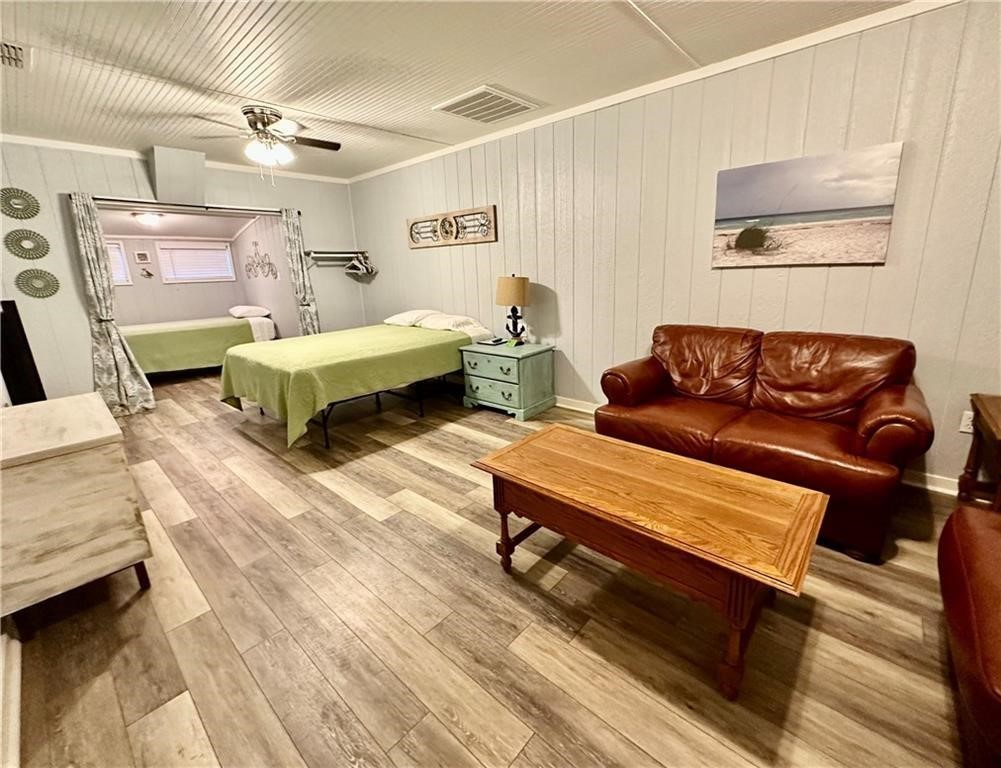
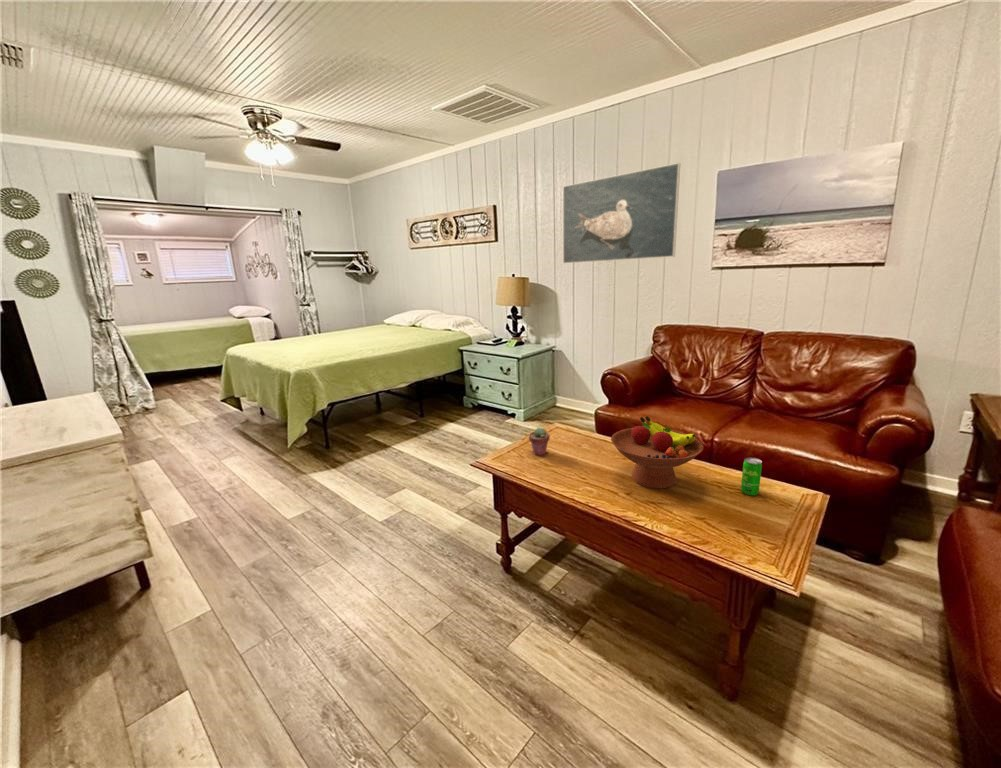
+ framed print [562,162,681,265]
+ beverage can [740,456,763,496]
+ fruit bowl [610,415,704,490]
+ potted succulent [528,426,551,457]
